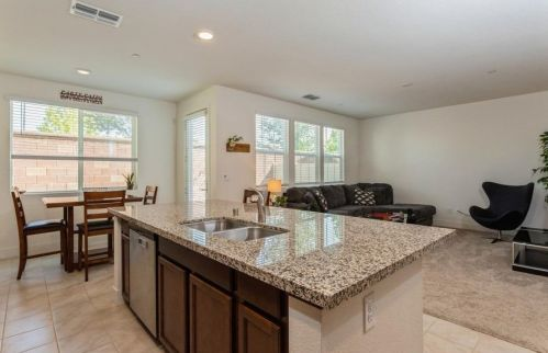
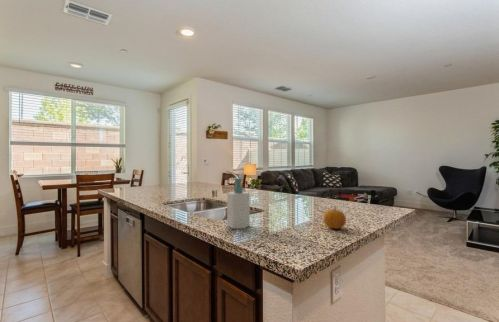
+ soap bottle [226,177,251,230]
+ fruit [322,205,347,230]
